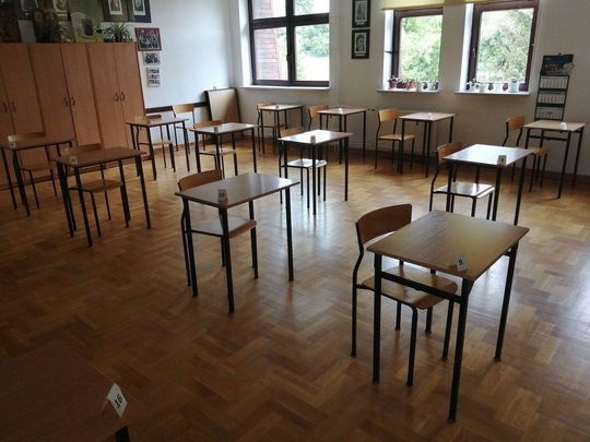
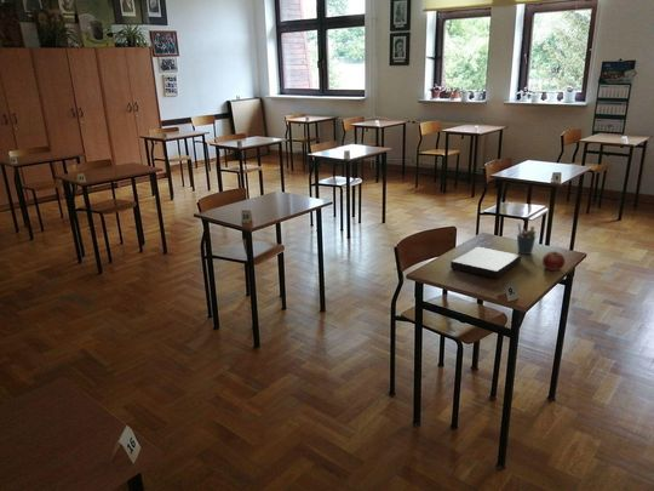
+ apple [541,250,567,272]
+ pen holder [516,222,538,256]
+ book [449,246,522,280]
